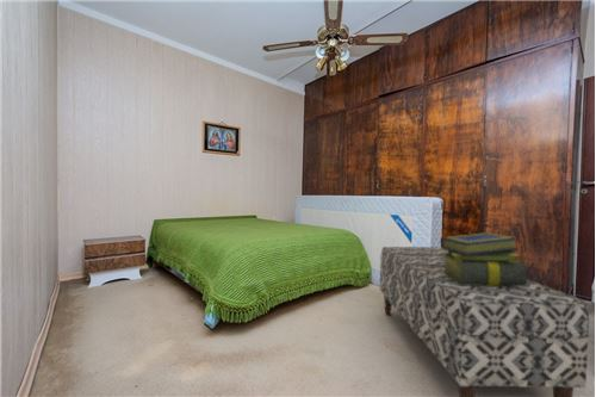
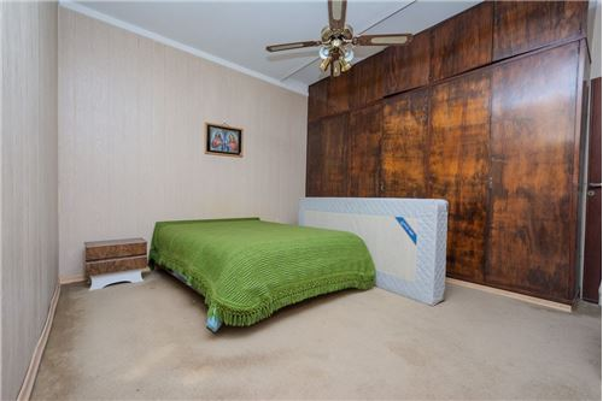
- bench [379,246,590,397]
- stack of books [439,231,528,286]
